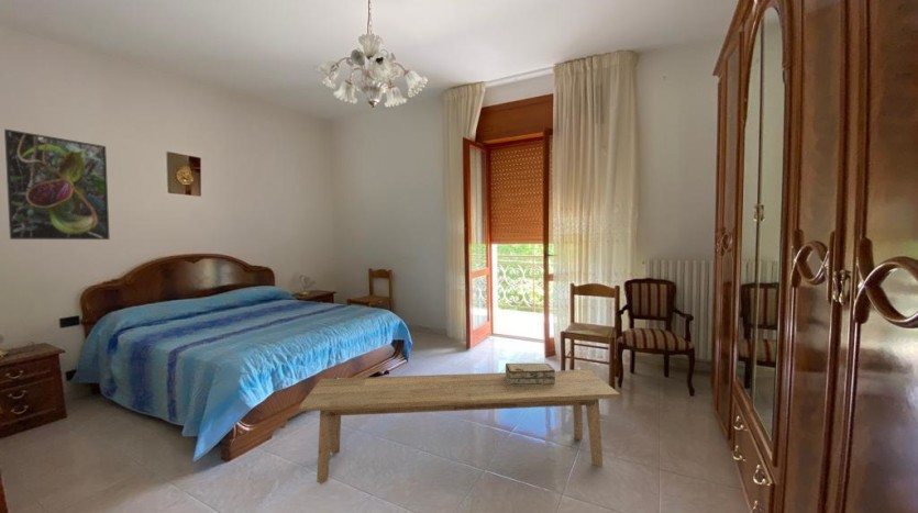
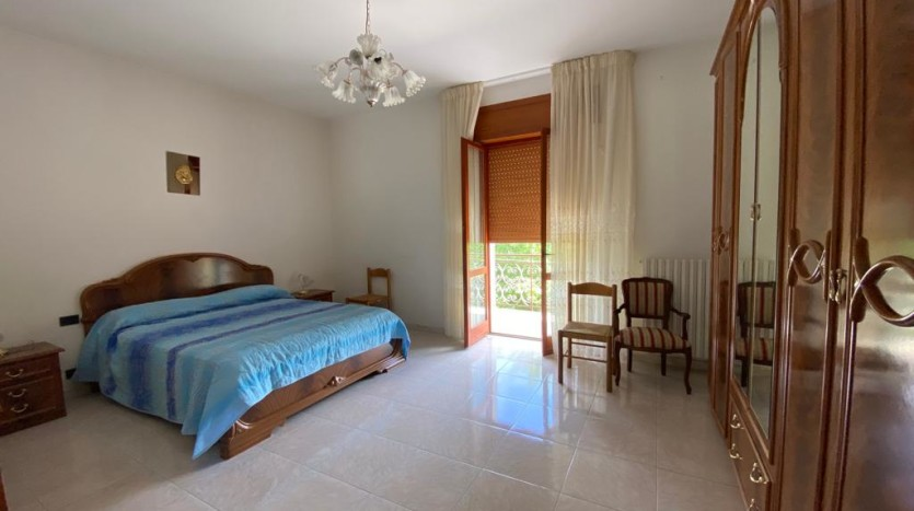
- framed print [3,129,111,241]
- bench [298,369,621,486]
- decorative box [505,363,556,384]
